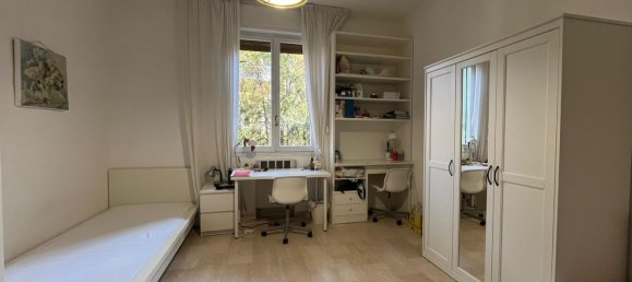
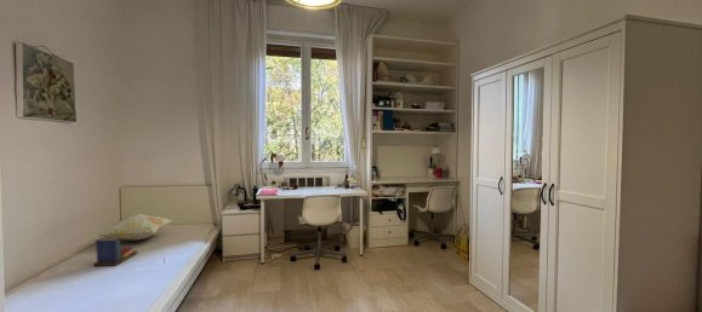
+ book [92,237,138,267]
+ decorative pillow [97,213,175,242]
